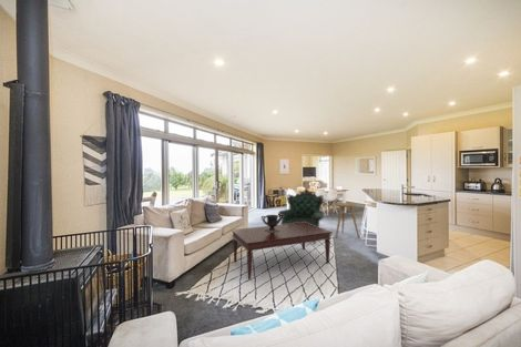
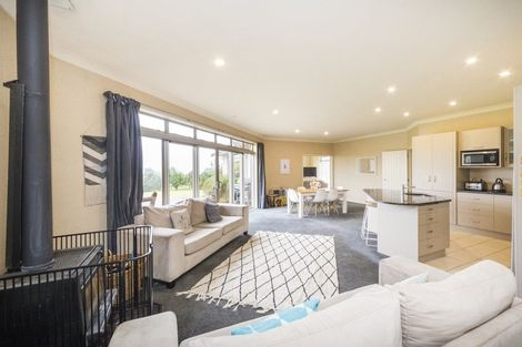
- decorative urn [260,213,284,233]
- armchair [277,187,325,245]
- coffee table [231,222,334,280]
- side table [334,202,360,239]
